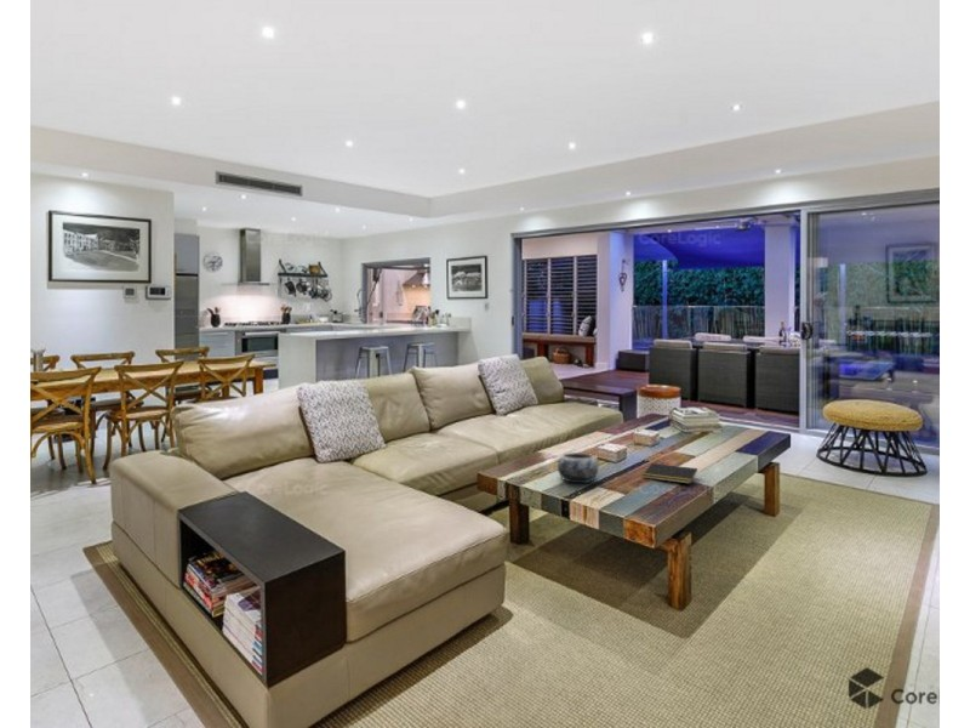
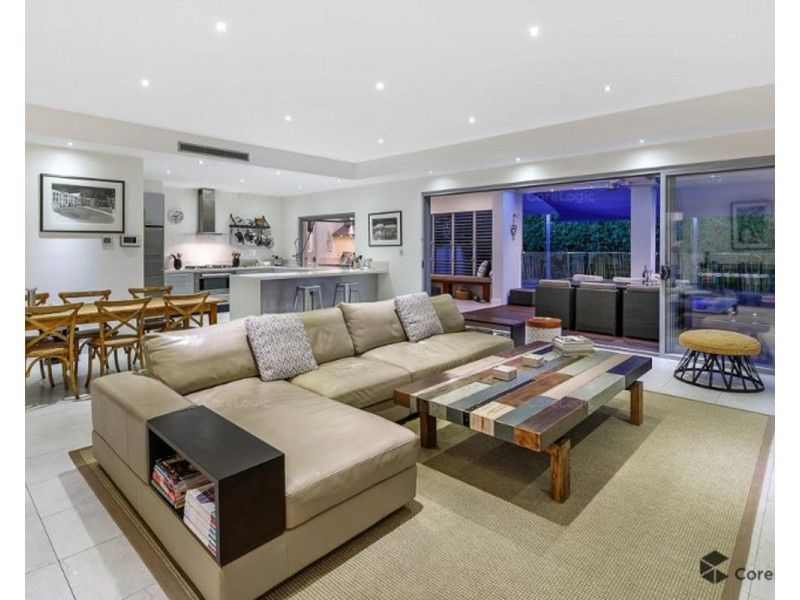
- decorative bowl [557,451,599,484]
- notepad [641,462,698,485]
